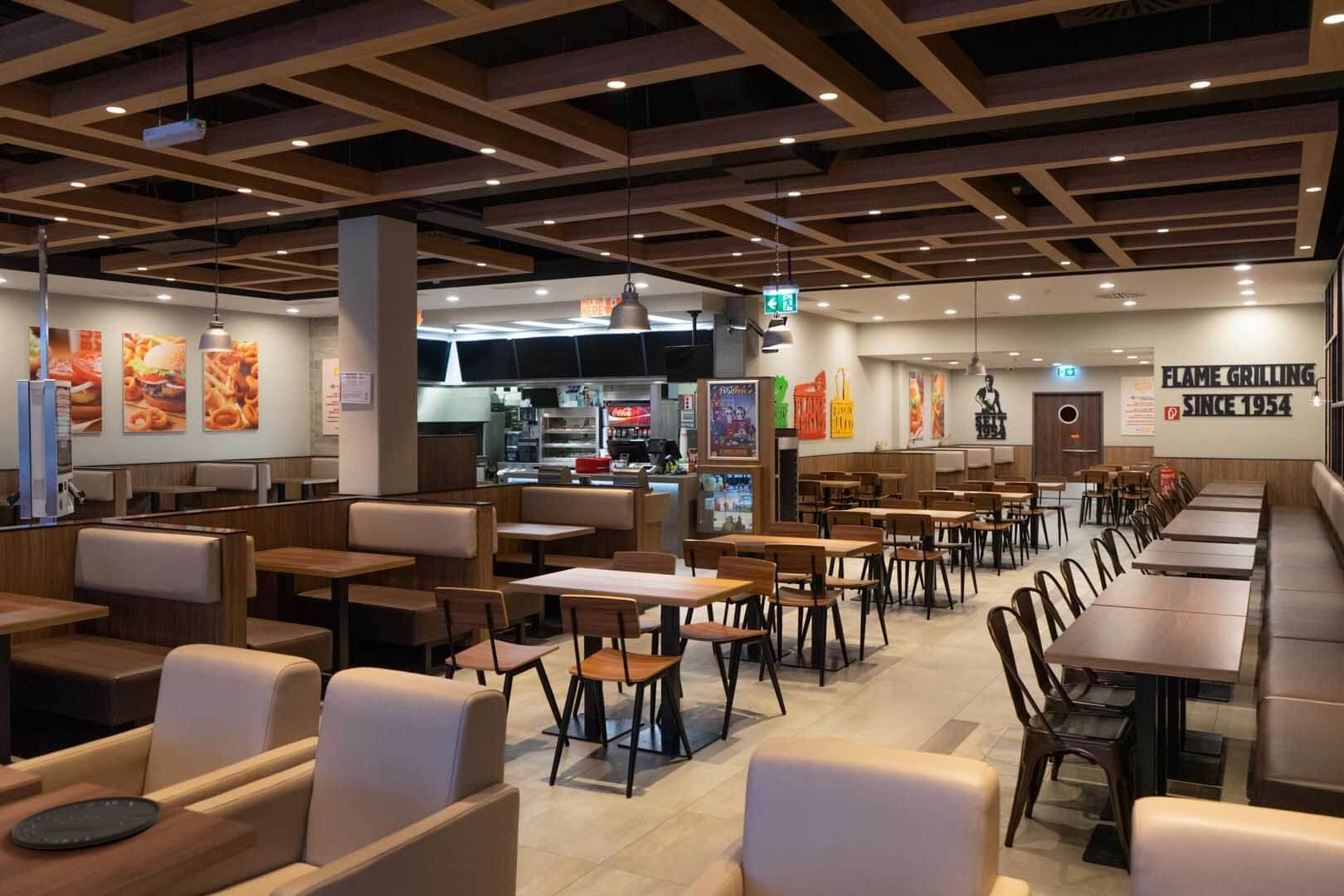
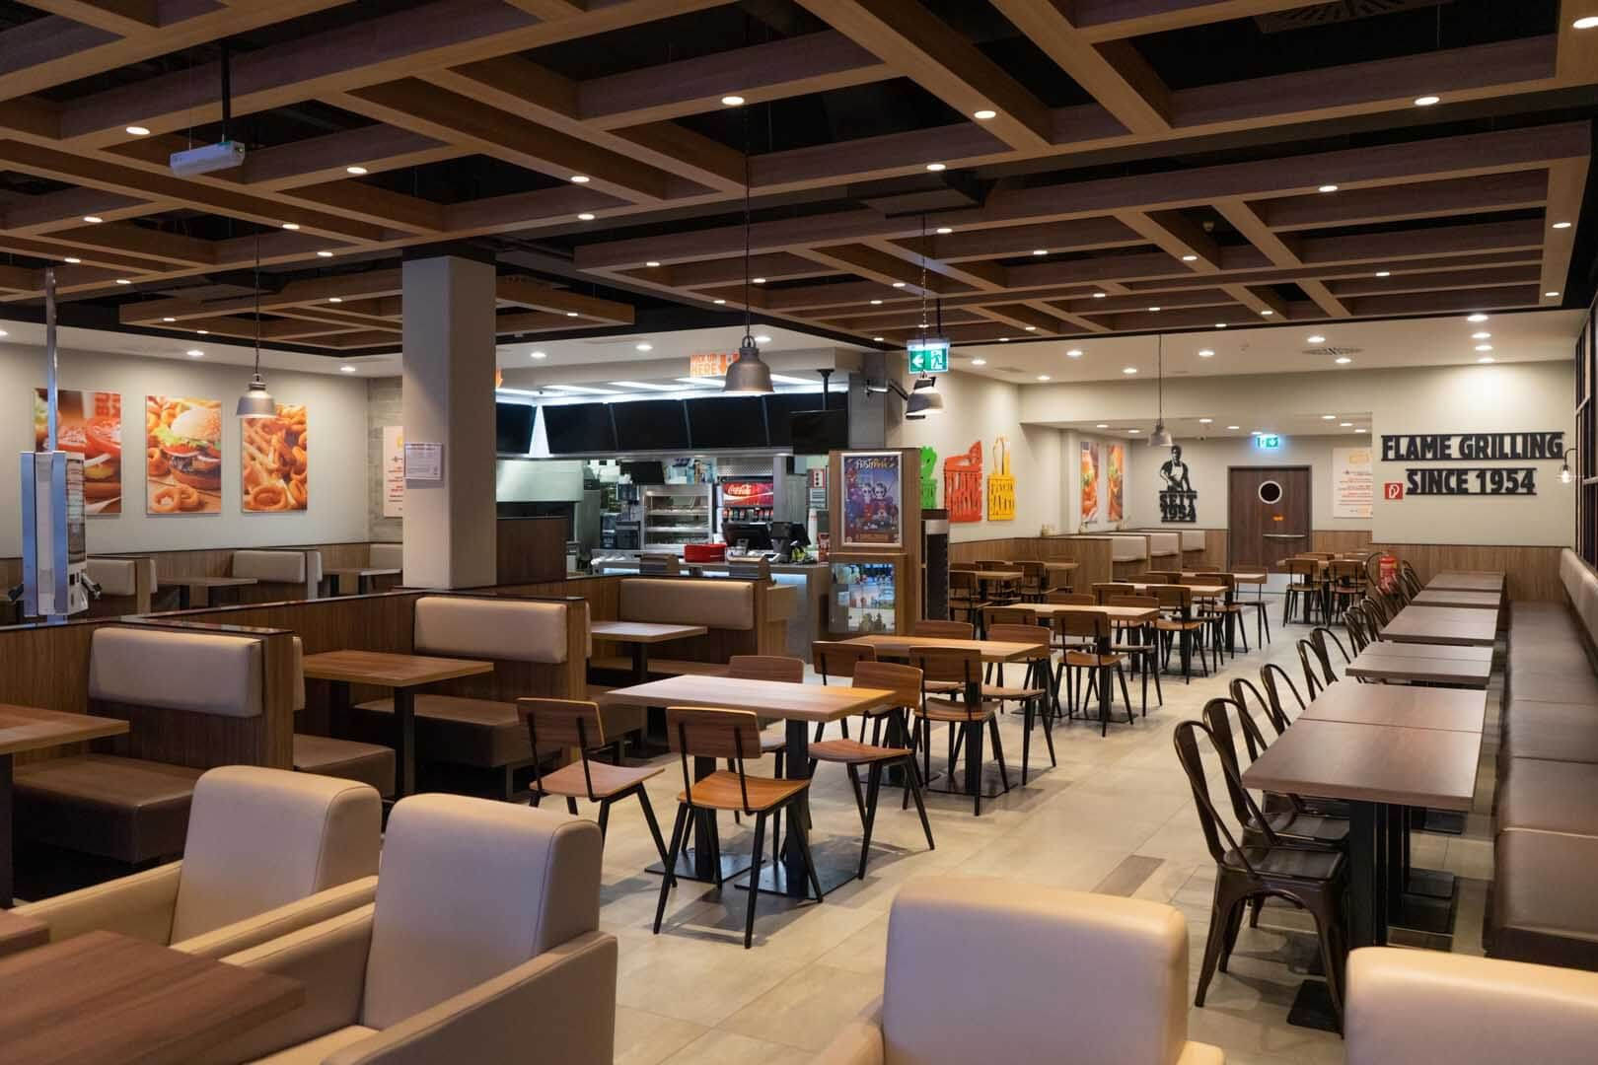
- plate [11,796,161,850]
